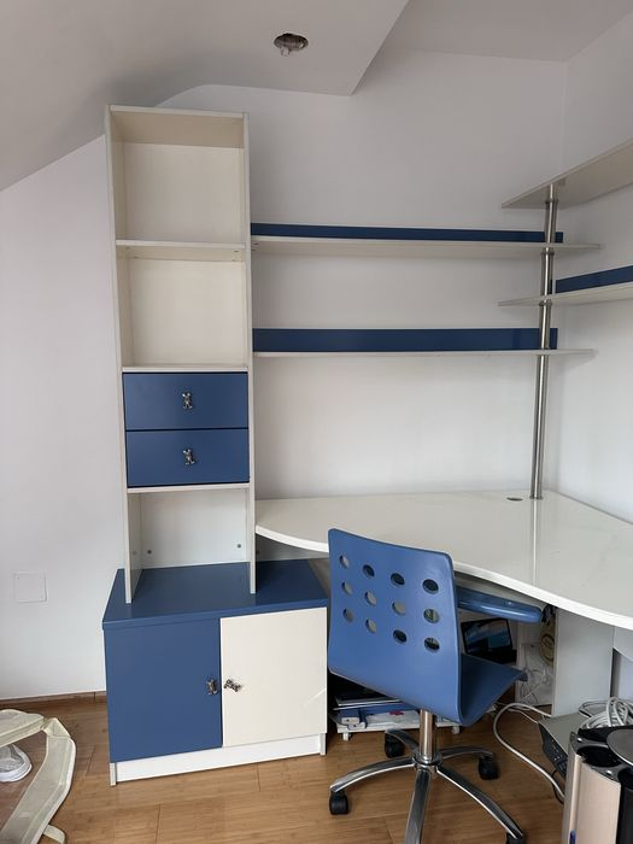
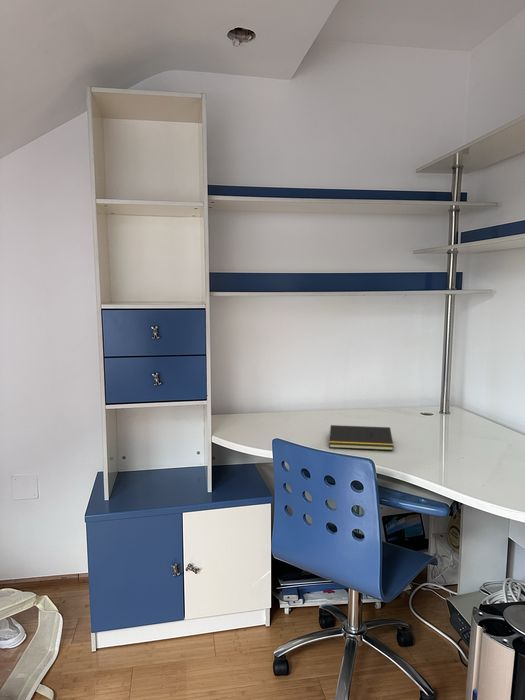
+ notepad [328,424,394,451]
